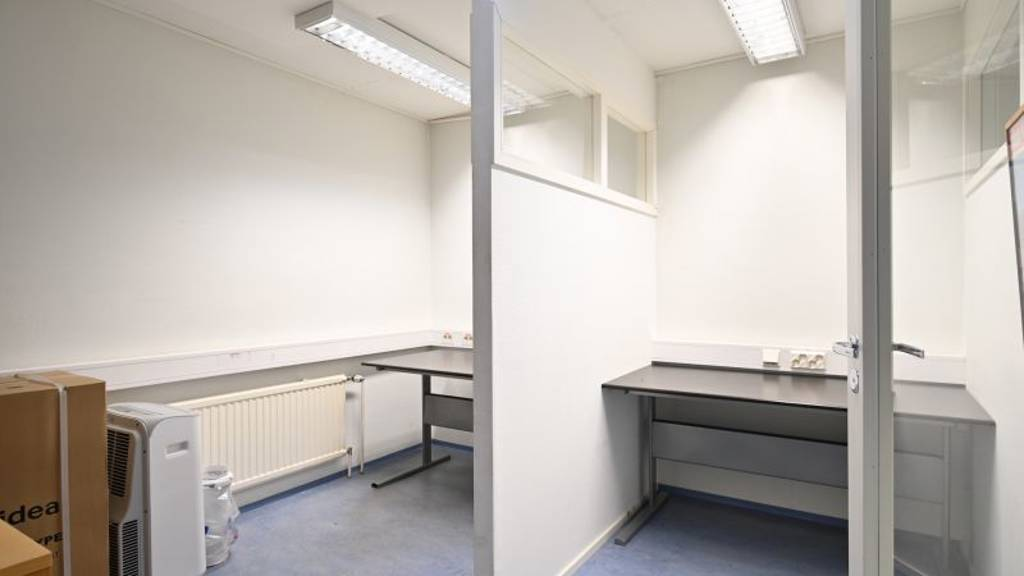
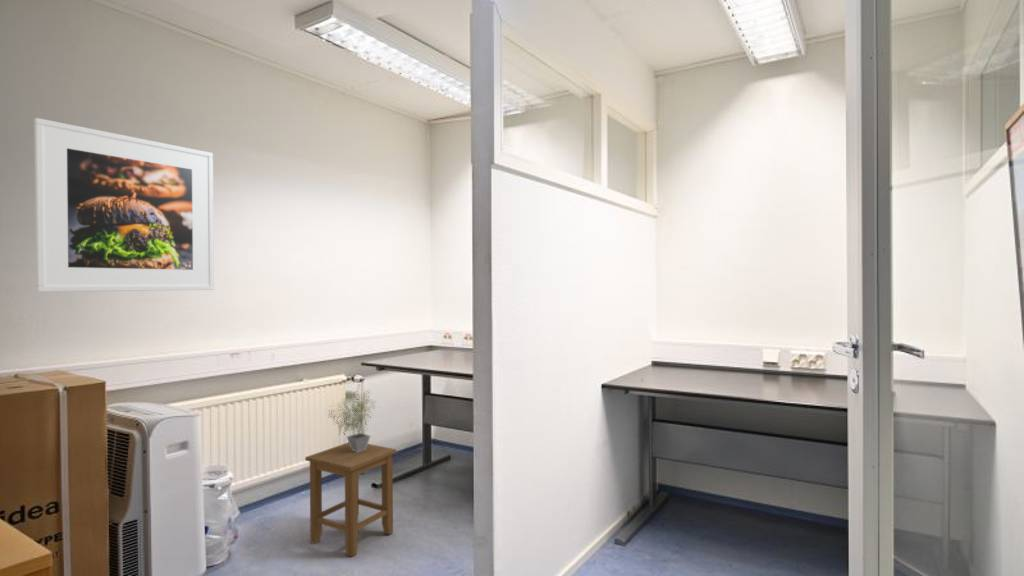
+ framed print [33,117,215,293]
+ potted plant [325,383,381,452]
+ stool [304,442,398,558]
